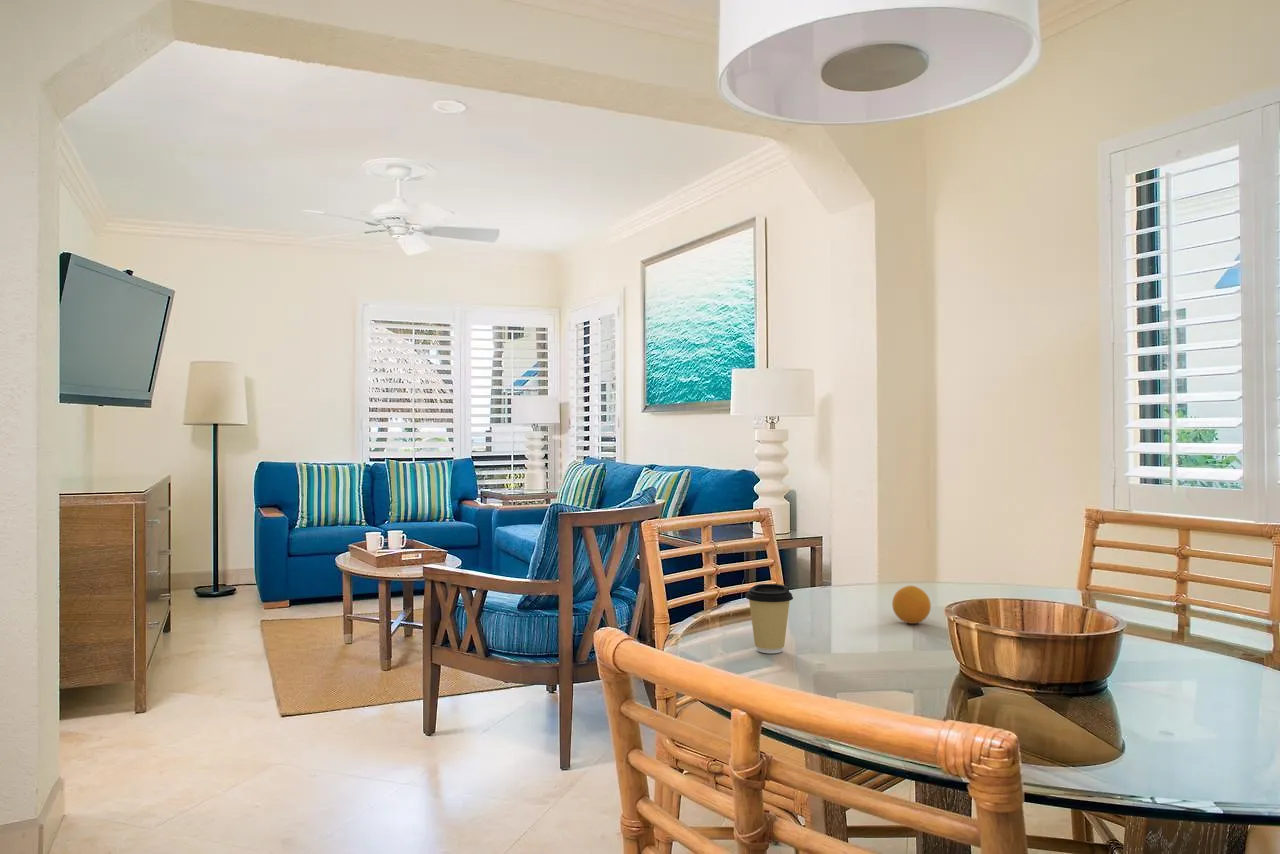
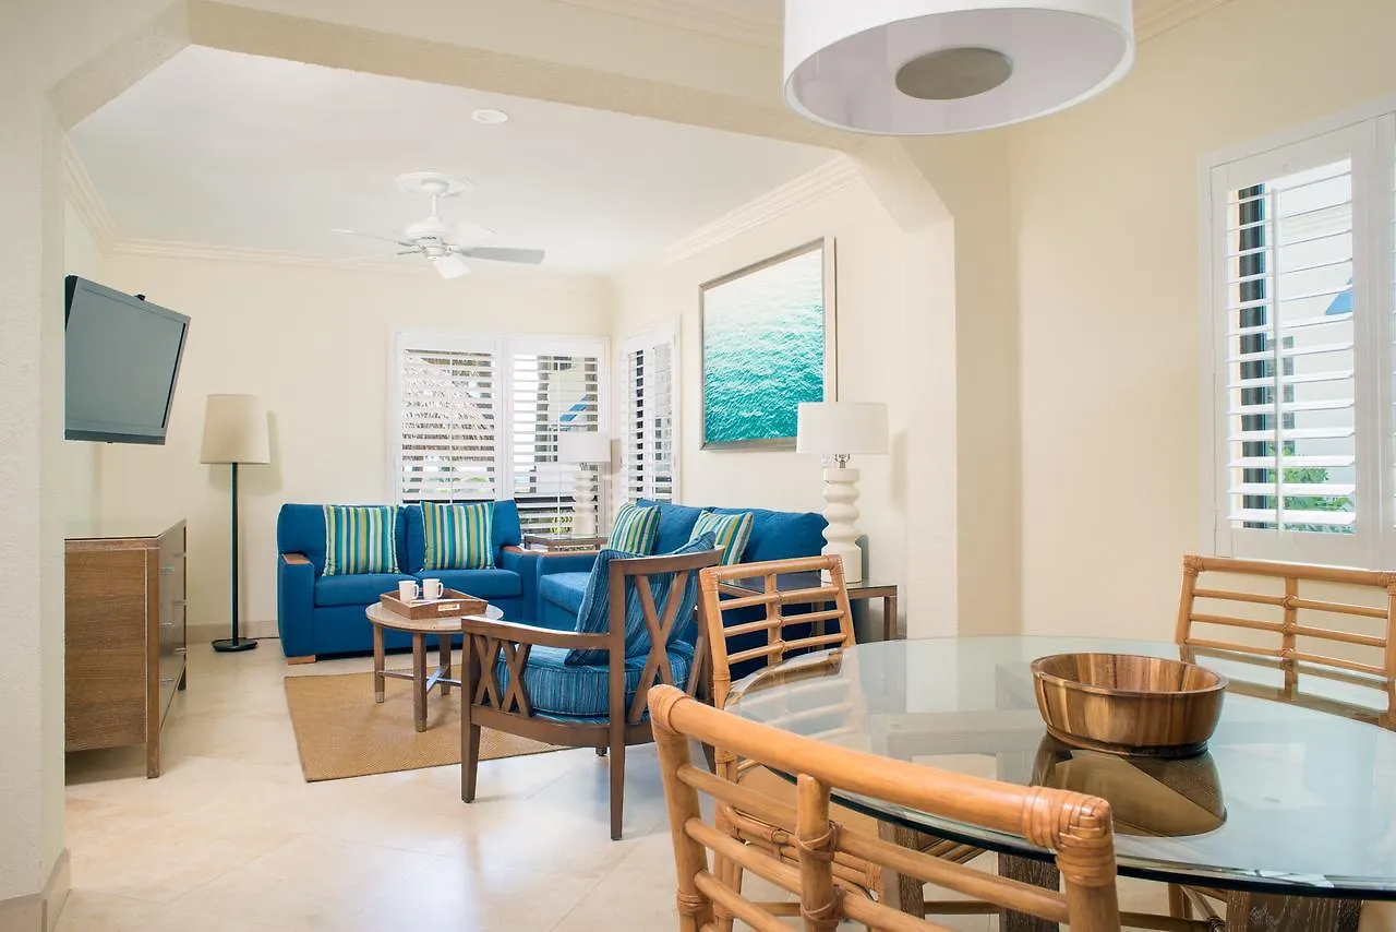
- coffee cup [745,583,794,654]
- fruit [891,585,932,625]
